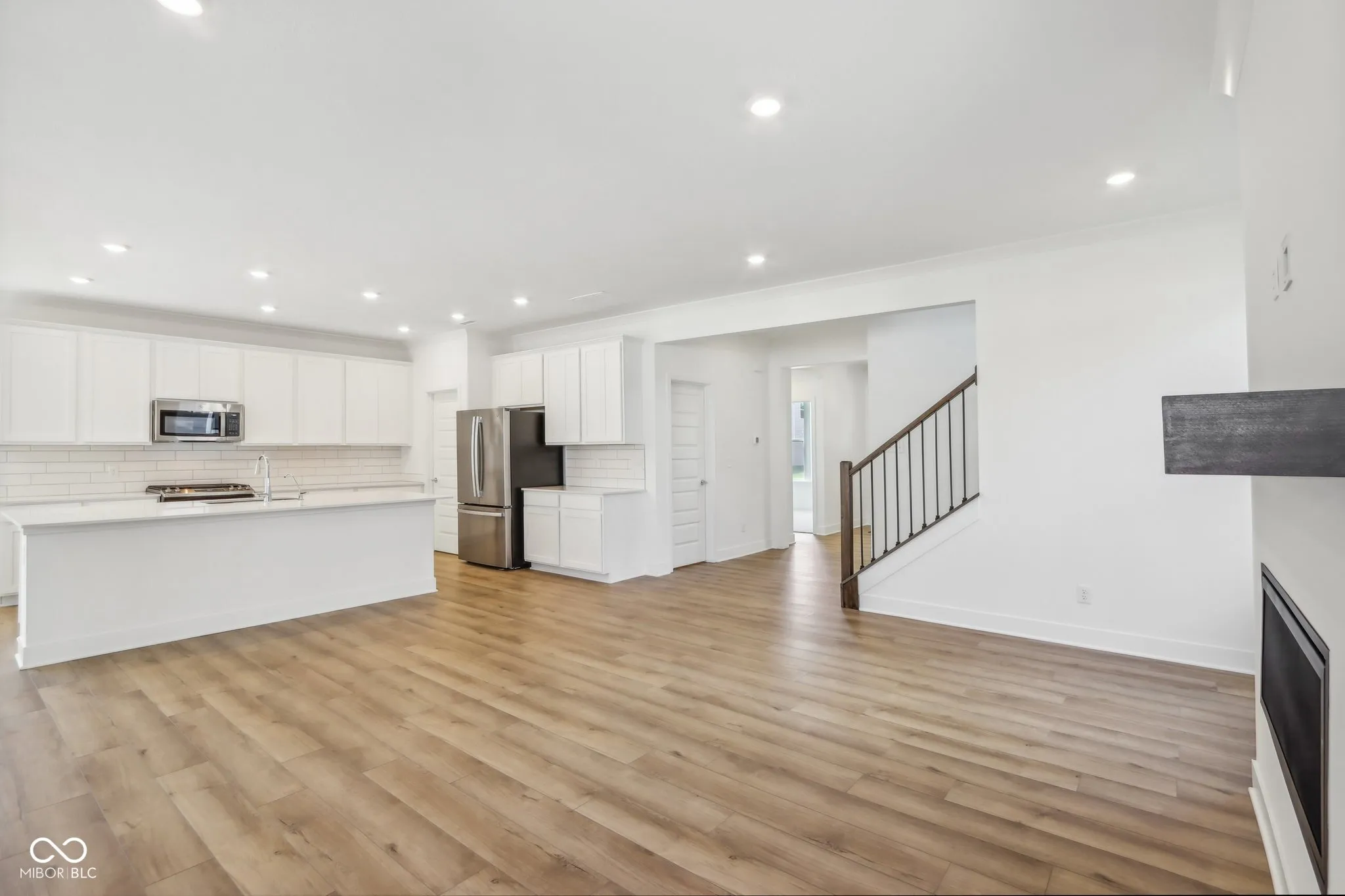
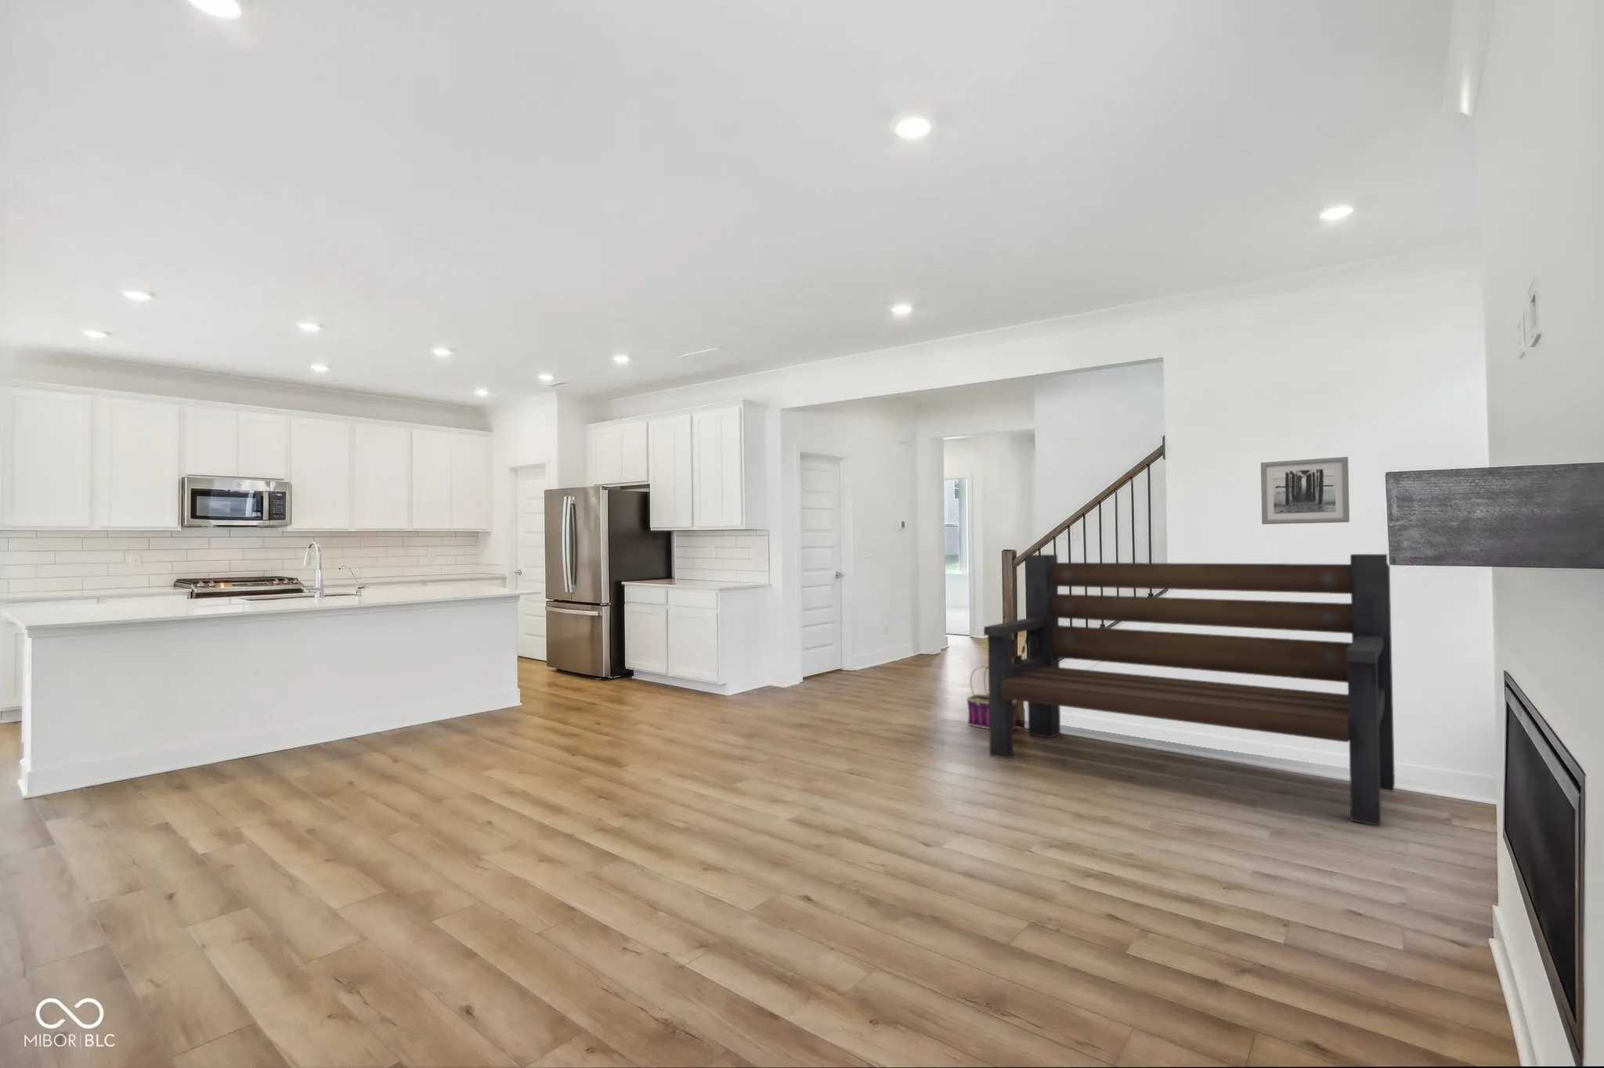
+ wall art [1261,457,1350,524]
+ basket [966,665,1017,729]
+ bench [983,553,1395,826]
